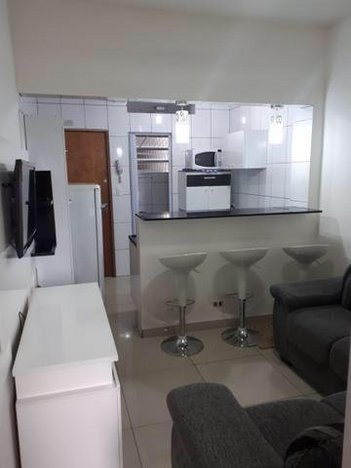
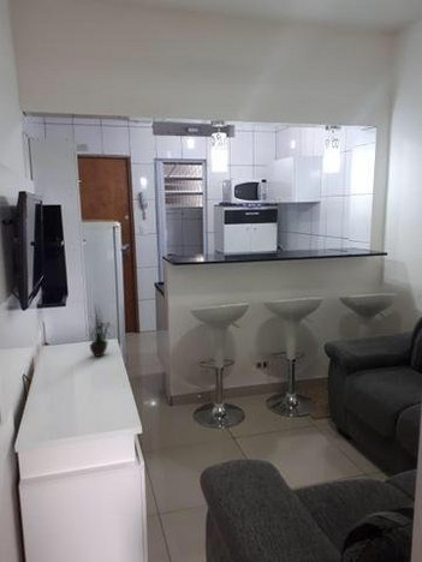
+ potted plant [84,303,117,358]
